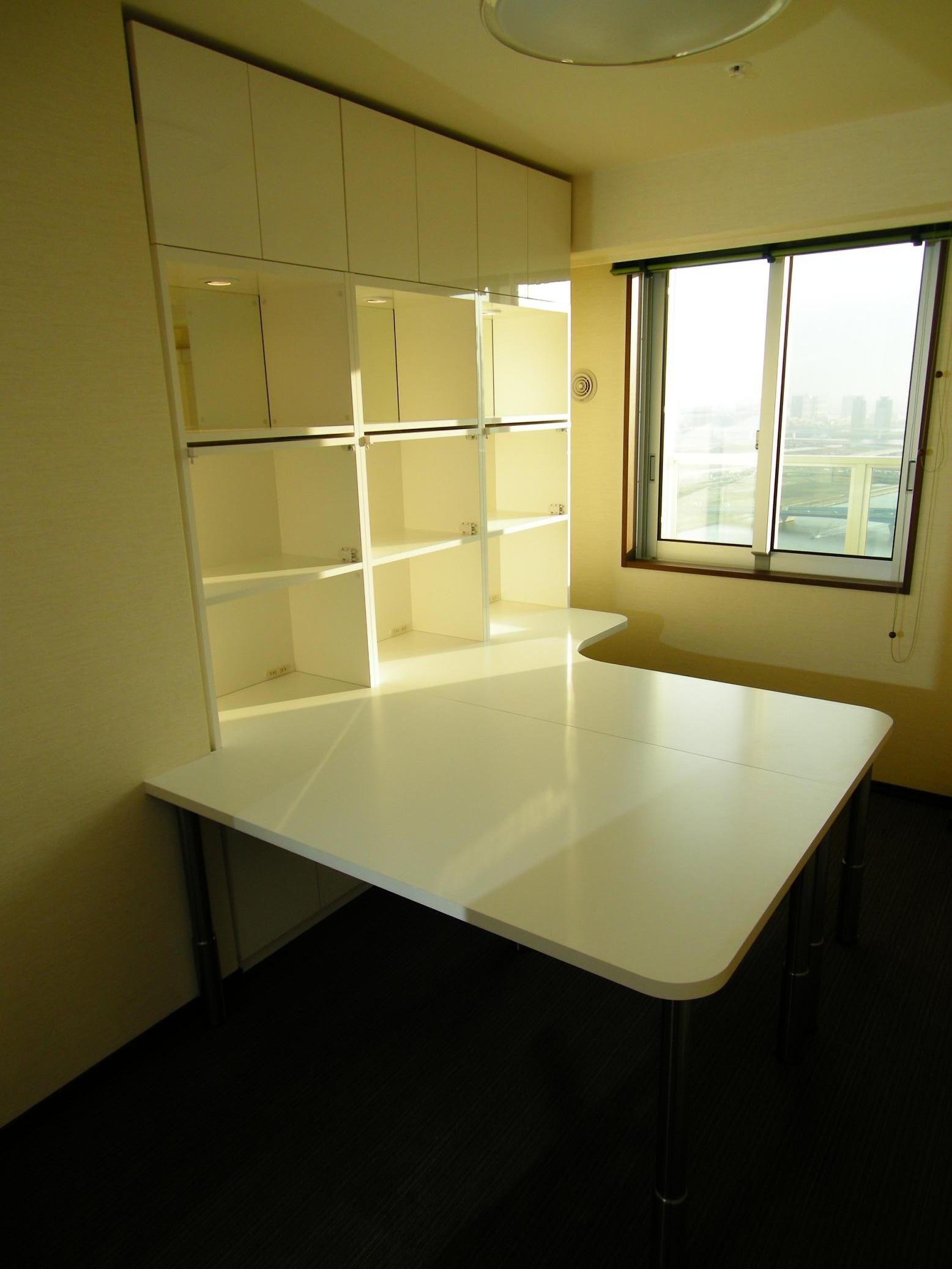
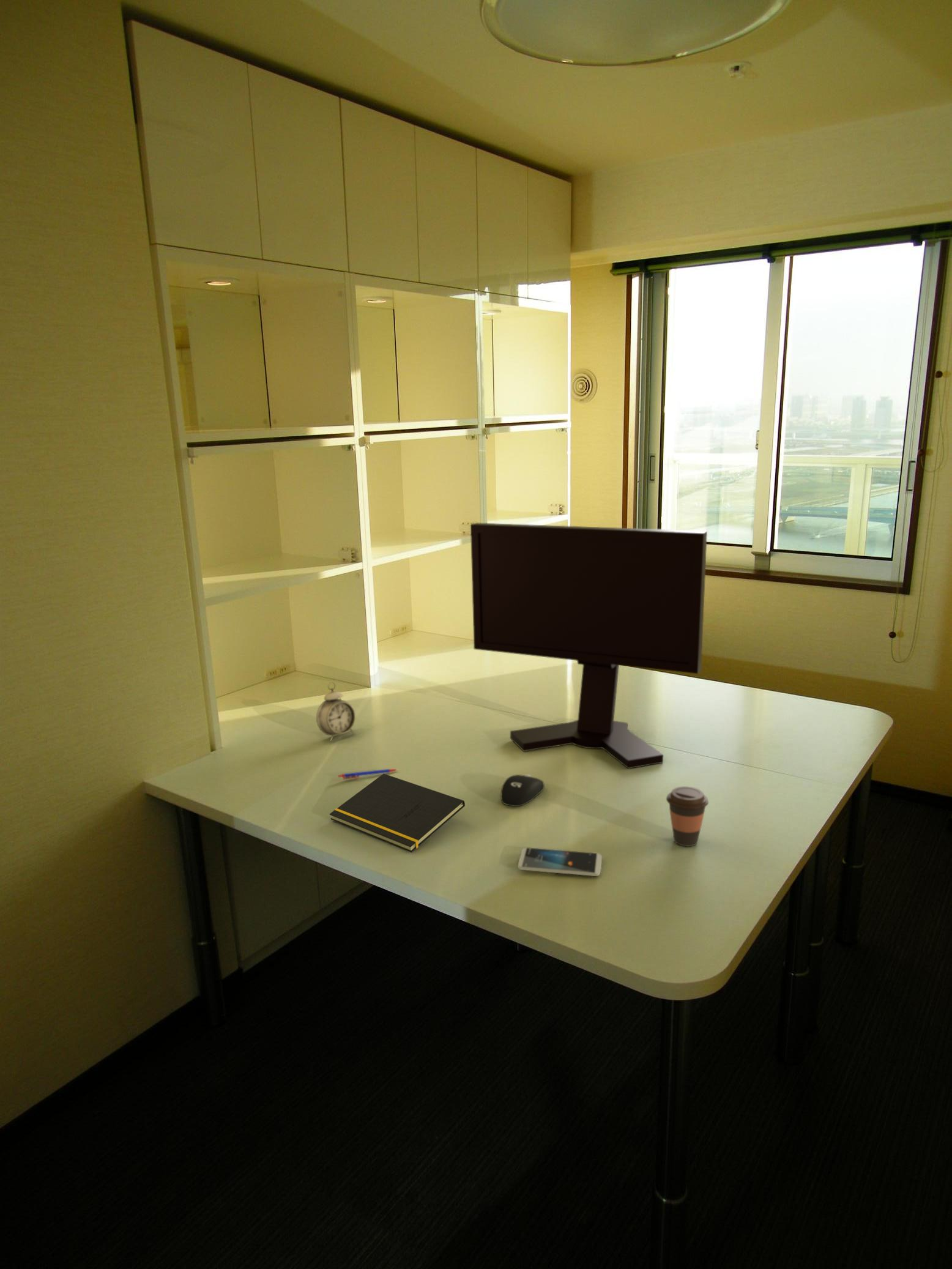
+ notepad [329,773,466,853]
+ monitor [470,522,708,769]
+ pen [338,768,398,780]
+ coffee cup [666,786,709,847]
+ alarm clock [316,681,356,742]
+ smartphone [517,847,603,877]
+ computer mouse [500,773,545,807]
